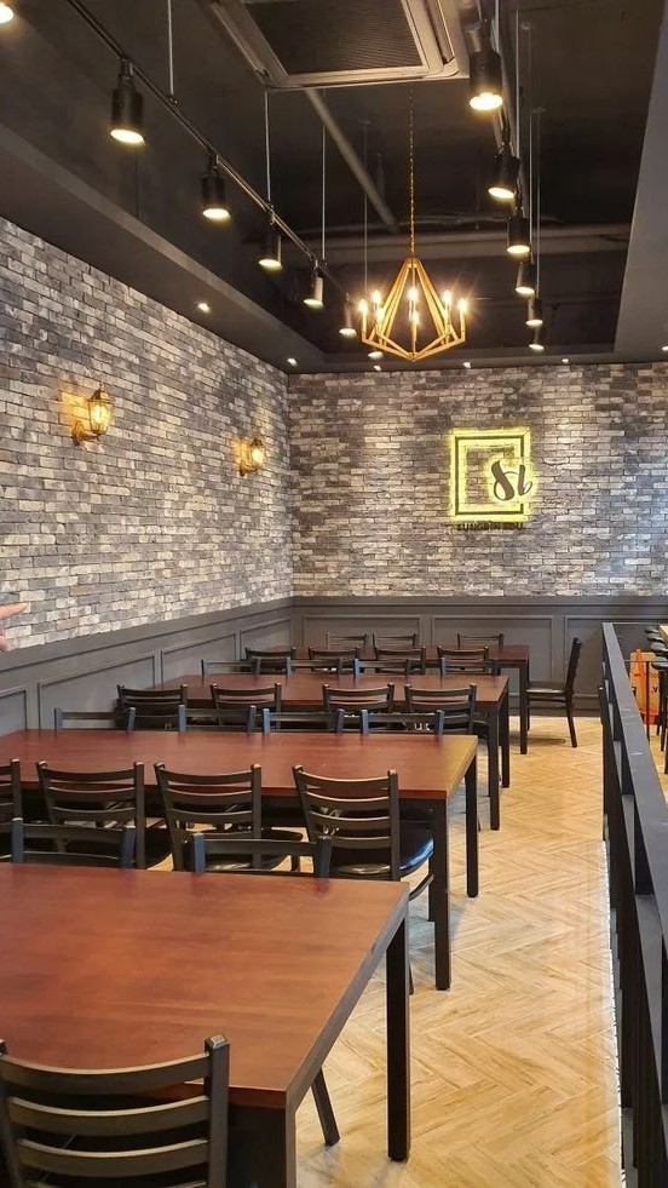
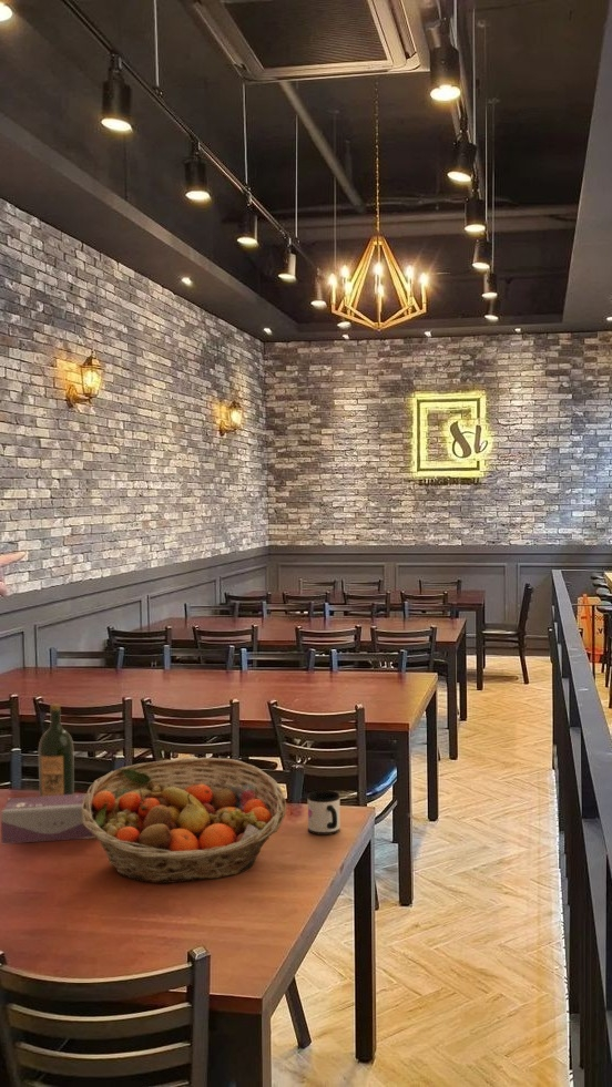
+ mug [307,789,341,837]
+ wine bottle [38,704,75,797]
+ fruit basket [82,757,287,884]
+ tissue box [0,792,96,844]
